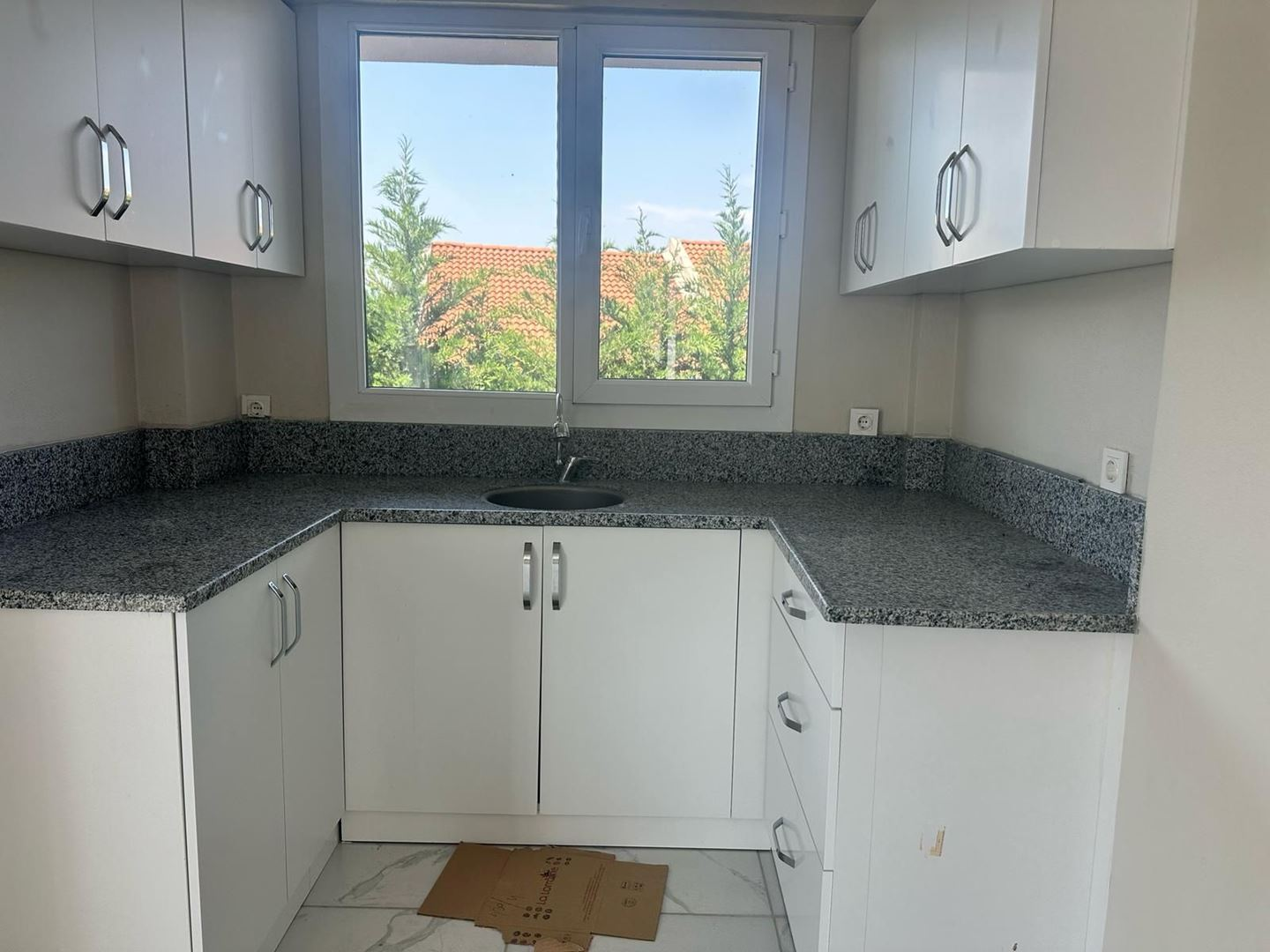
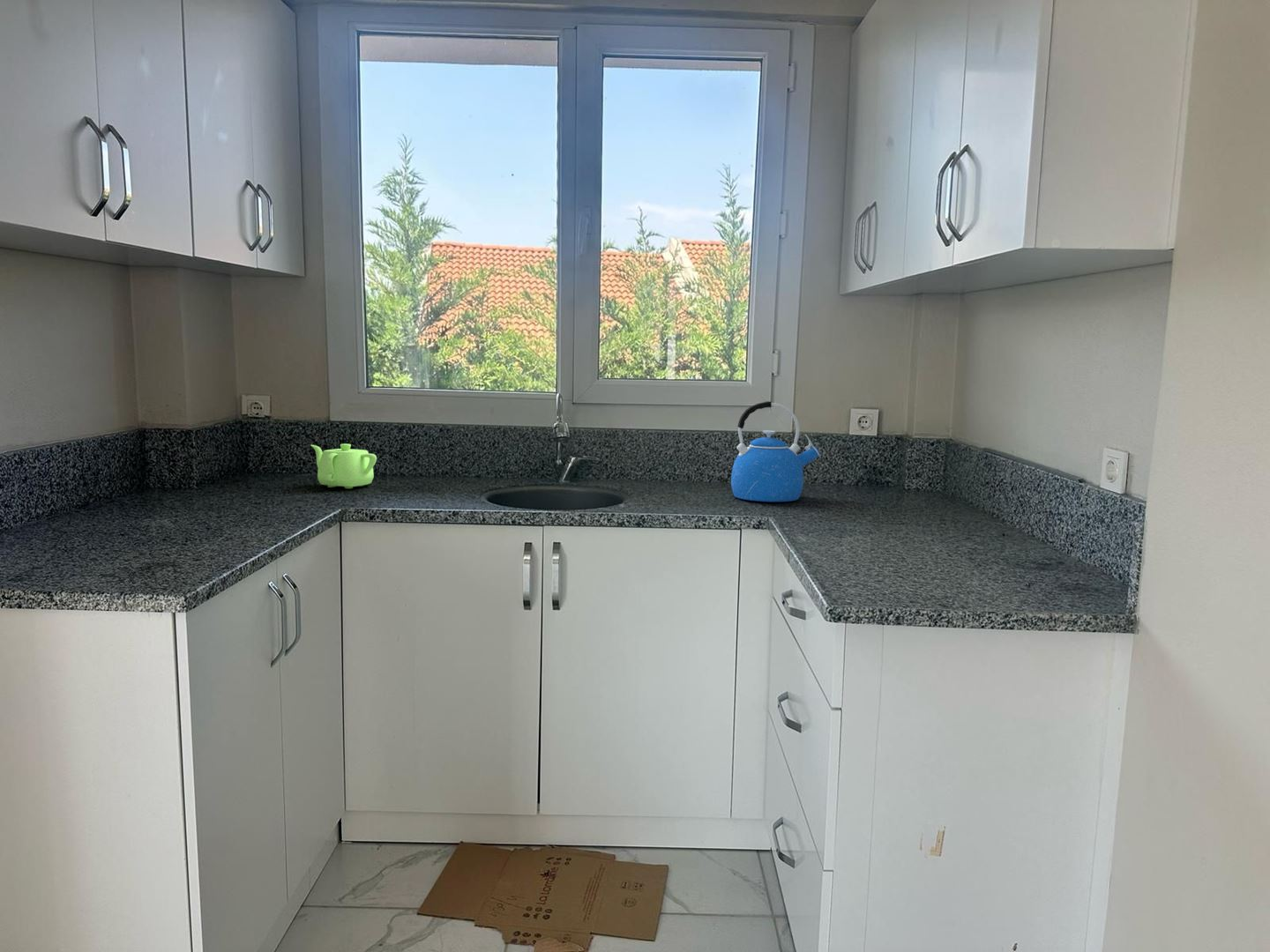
+ kettle [730,400,820,502]
+ teapot [310,443,377,489]
